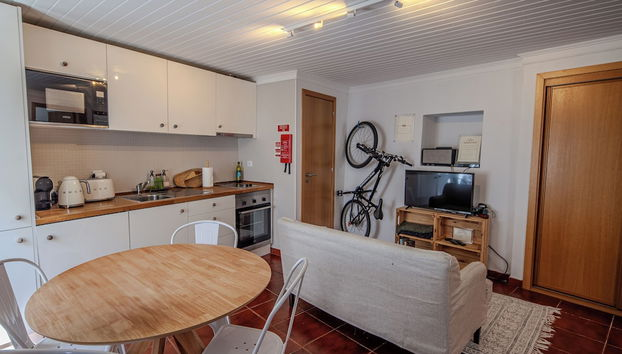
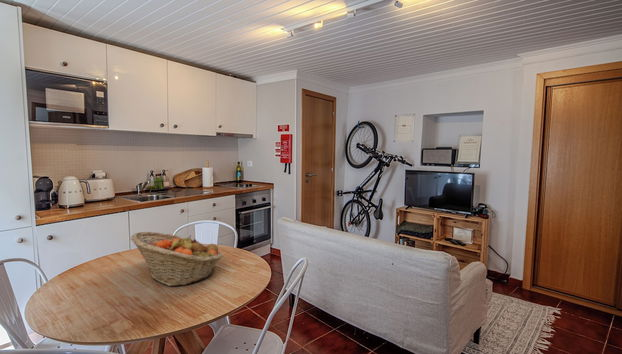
+ fruit basket [130,231,224,287]
